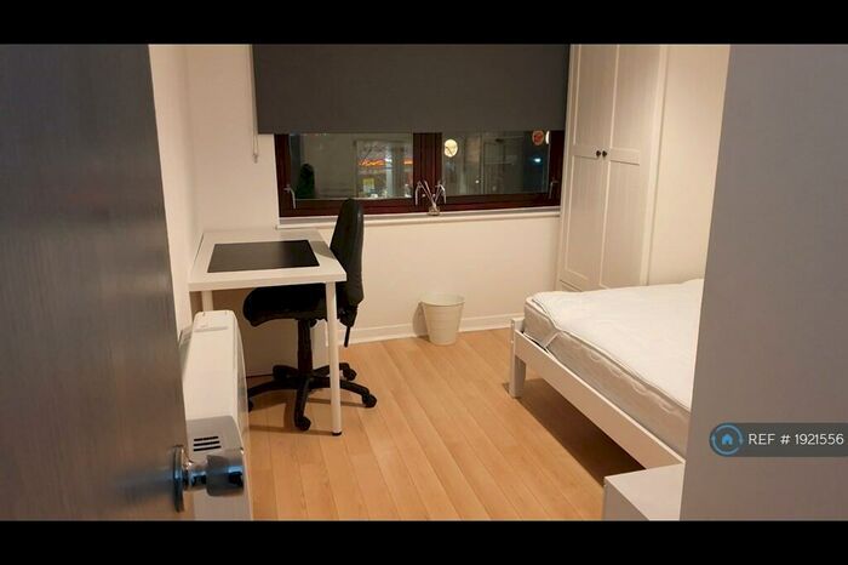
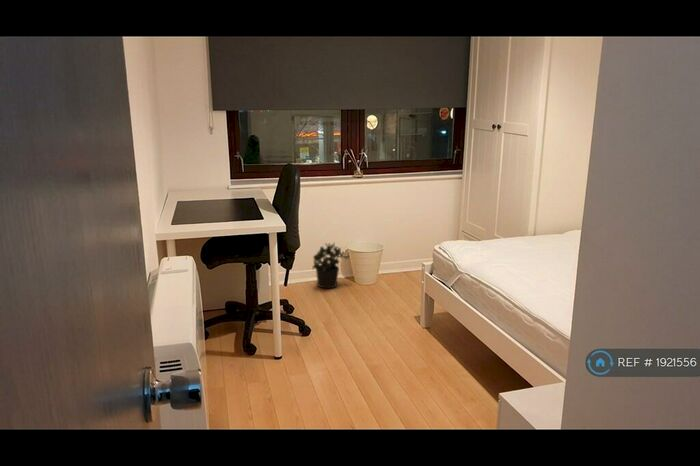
+ potted plant [311,241,350,290]
